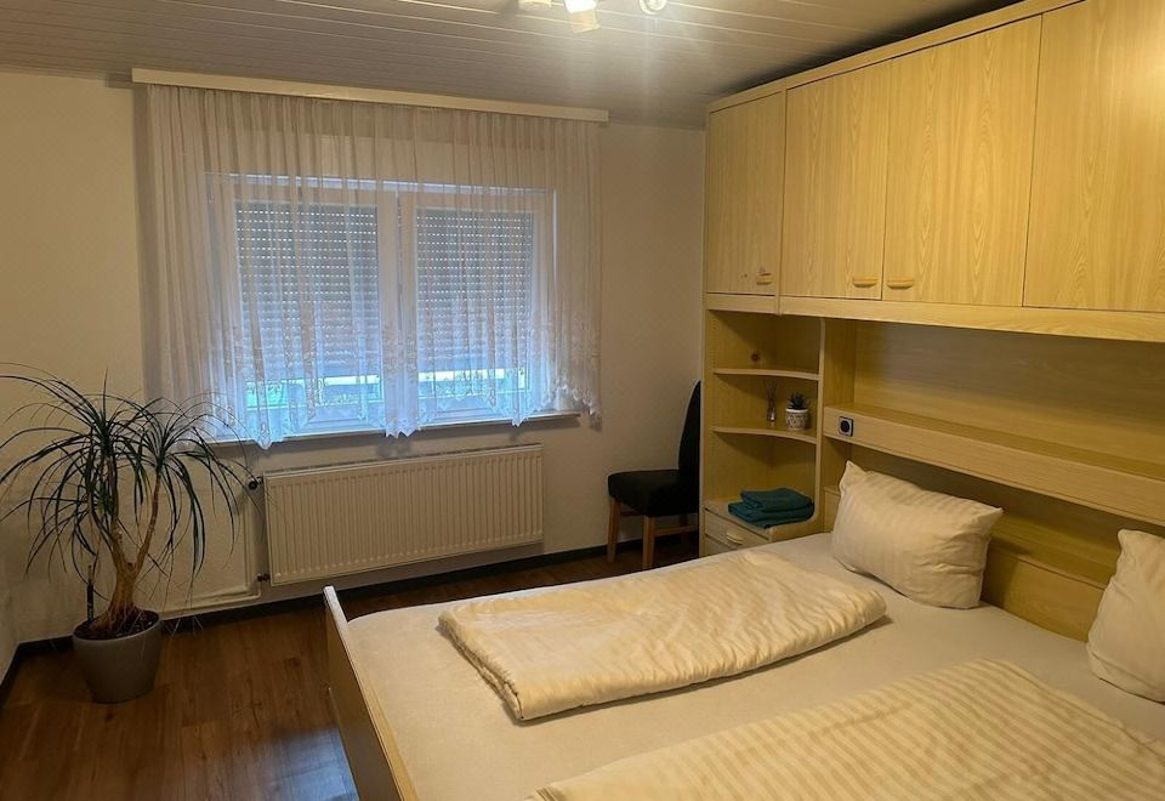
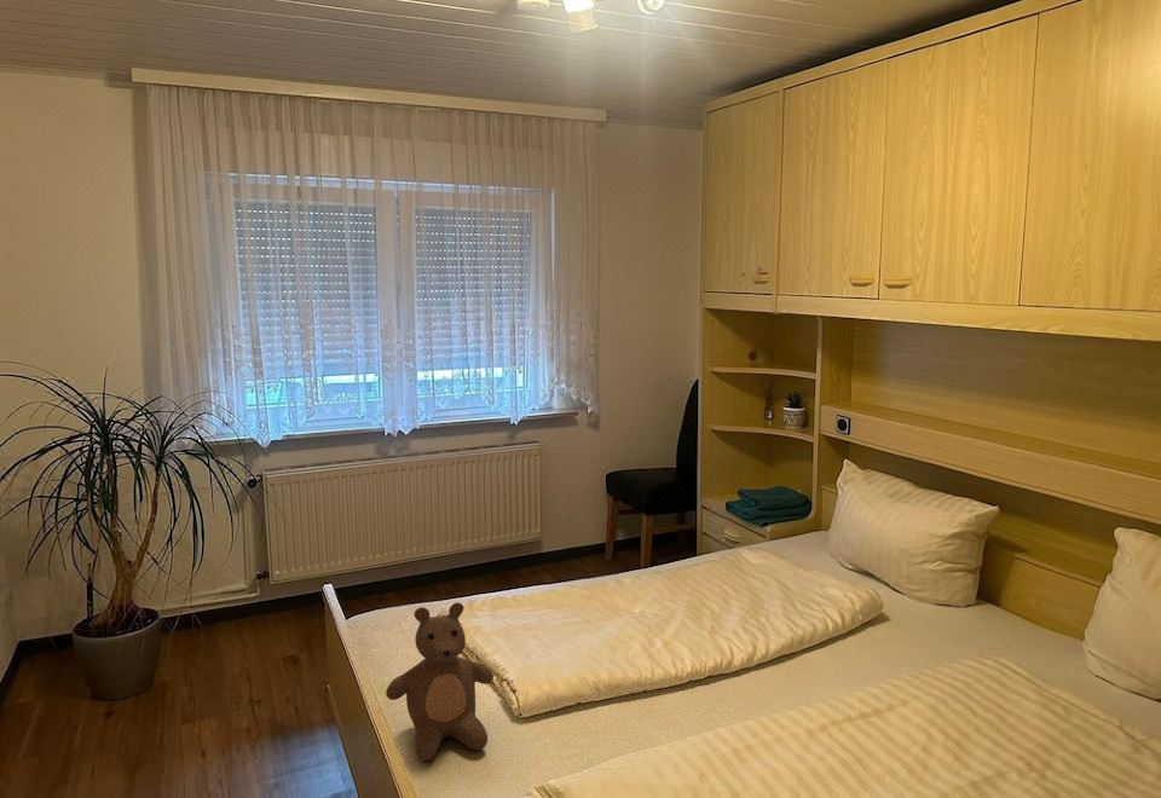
+ teddy bear [385,601,495,762]
